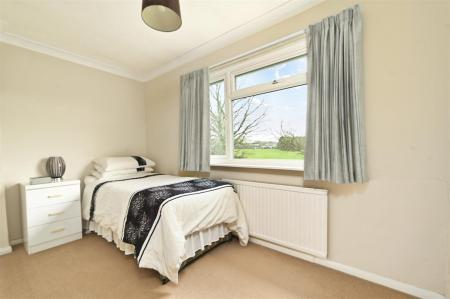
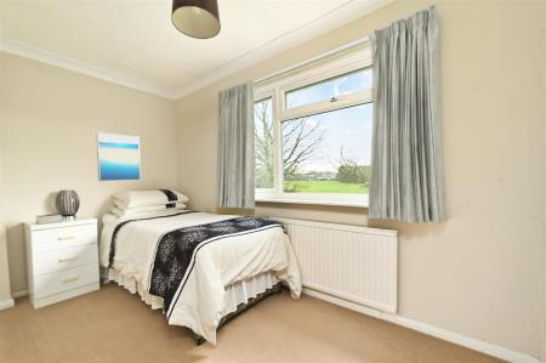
+ wall art [96,131,142,183]
